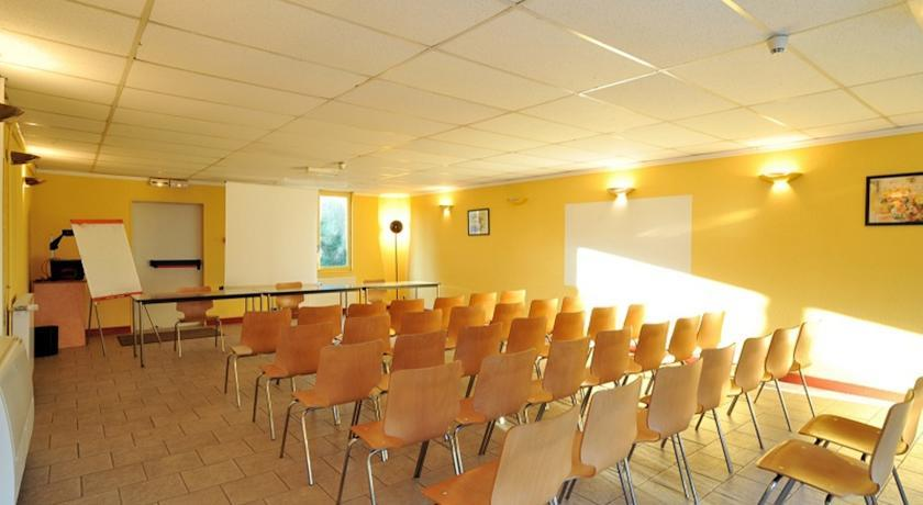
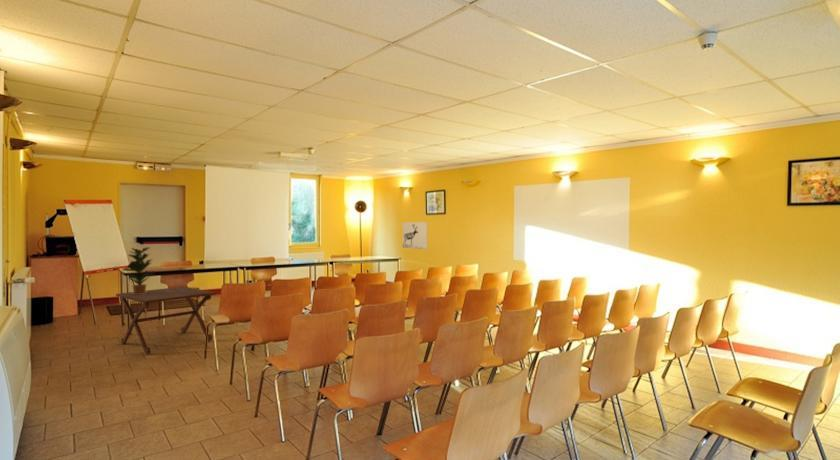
+ side table [115,286,216,355]
+ wall art [402,221,429,250]
+ potted plant [121,247,156,294]
